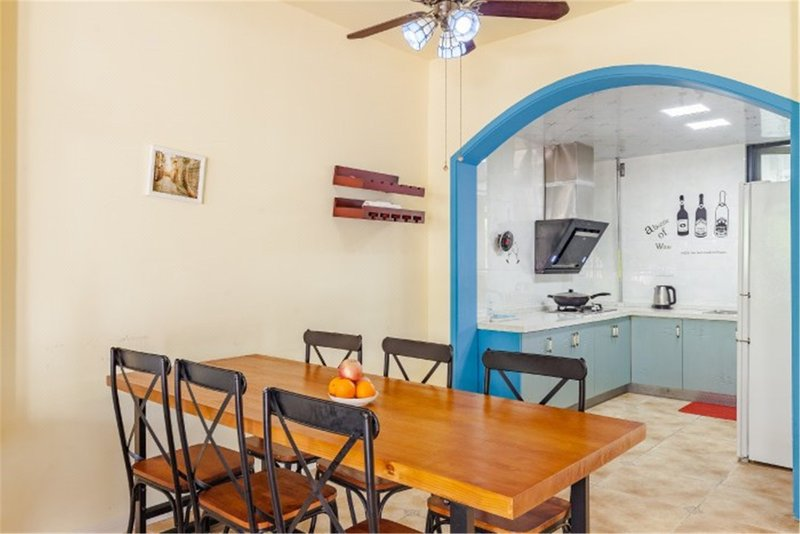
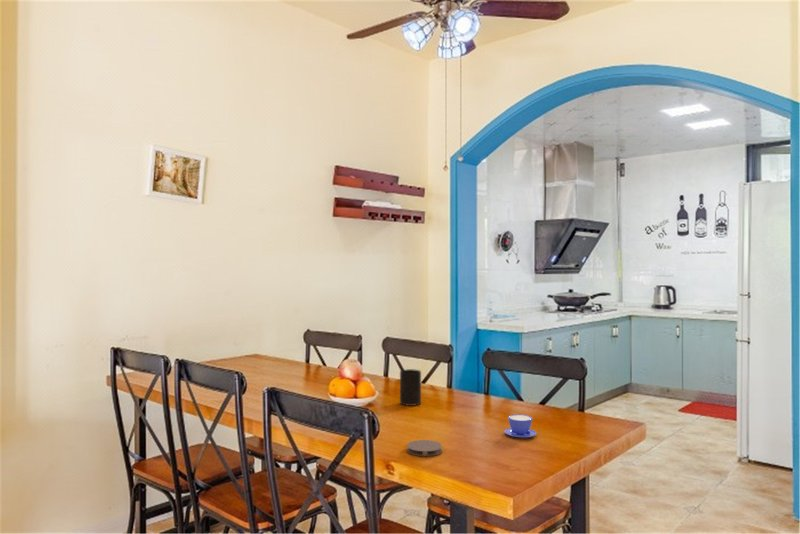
+ coaster [406,439,443,457]
+ cup [399,368,422,407]
+ teacup [504,413,537,438]
